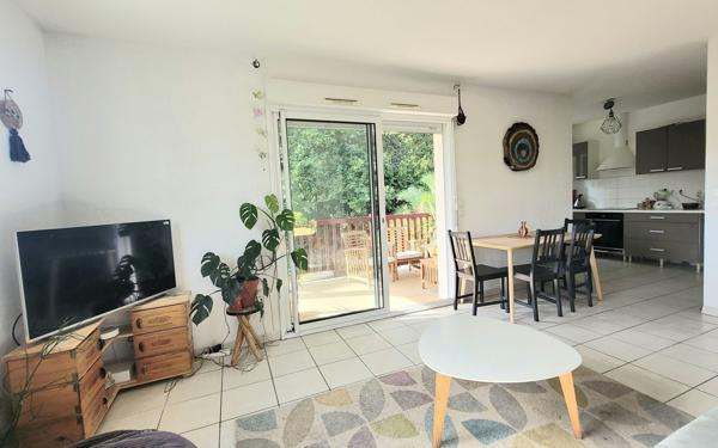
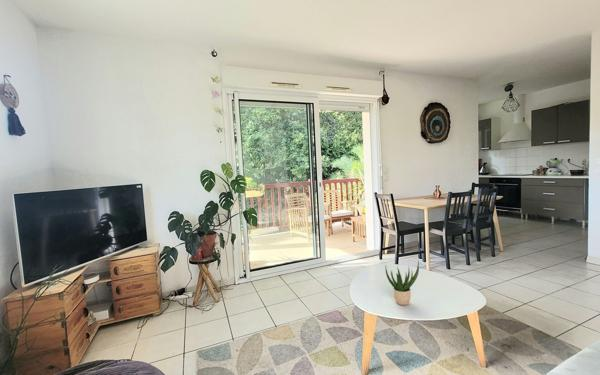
+ potted plant [384,260,420,306]
